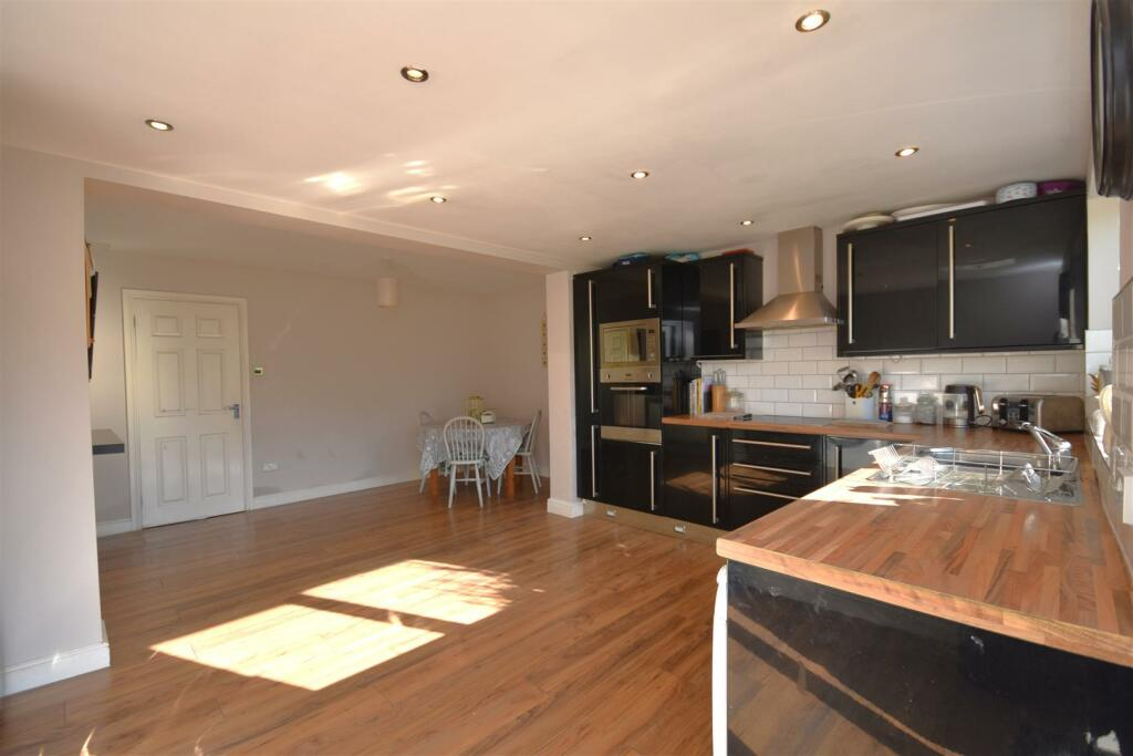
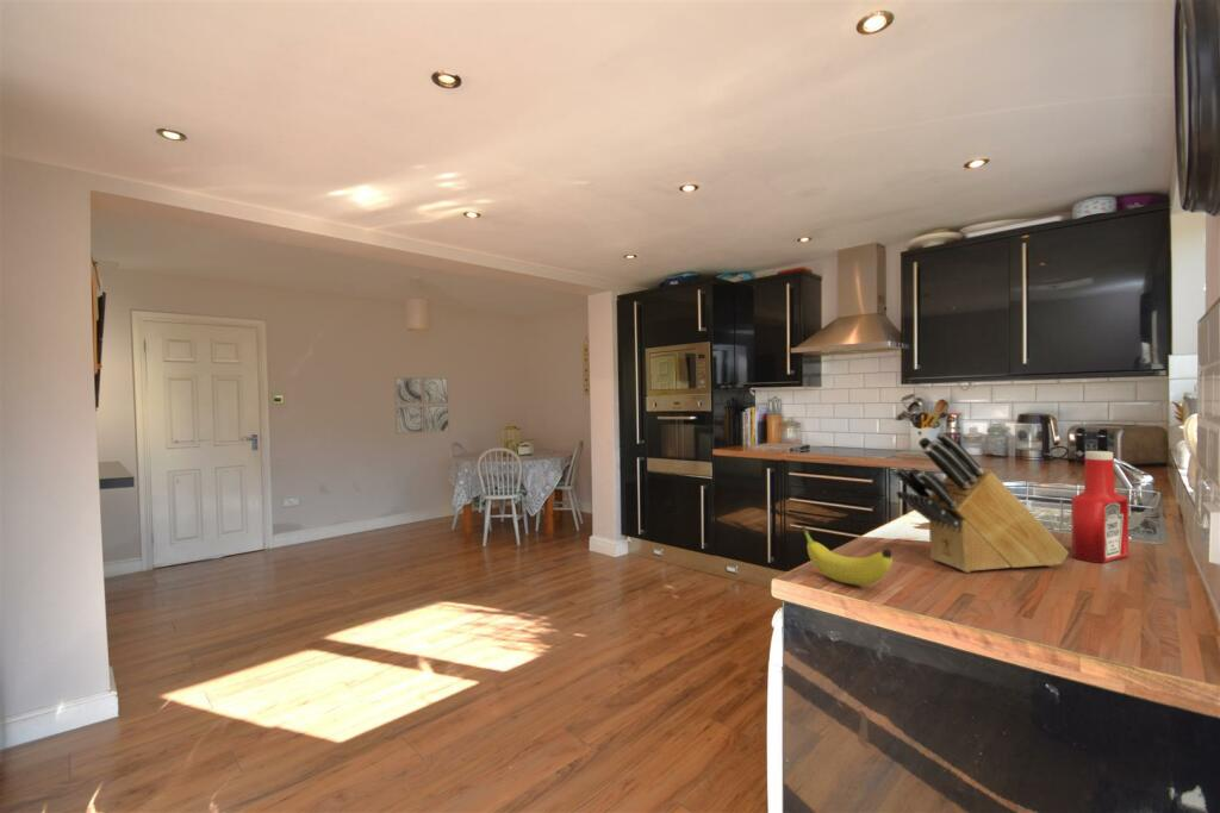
+ soap bottle [1070,450,1129,564]
+ wall art [393,375,450,436]
+ fruit [801,525,894,587]
+ knife block [894,431,1070,574]
